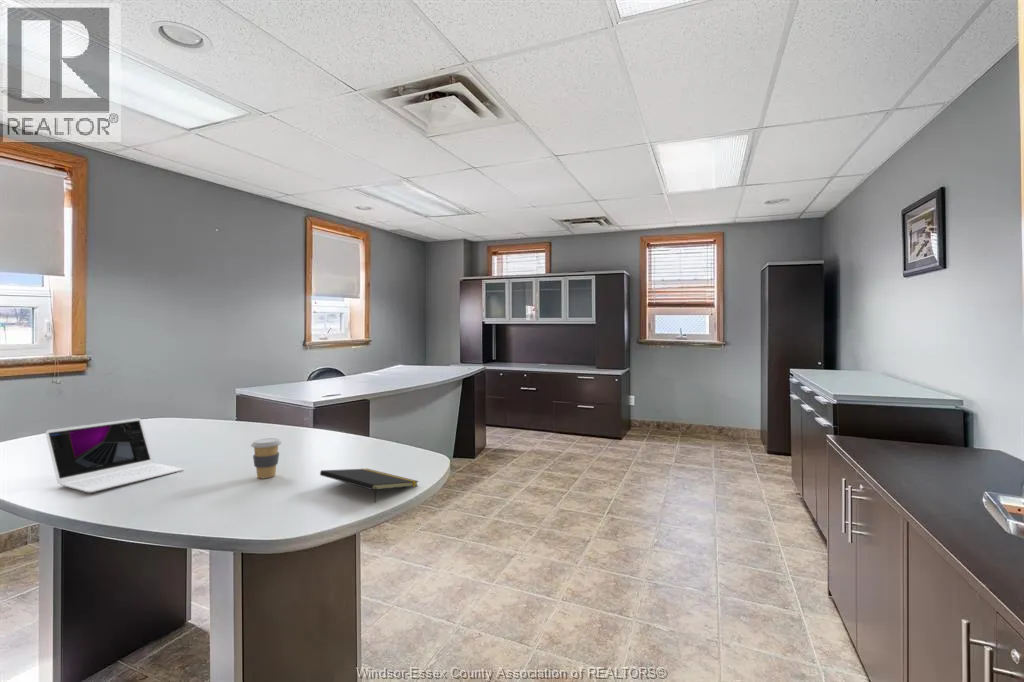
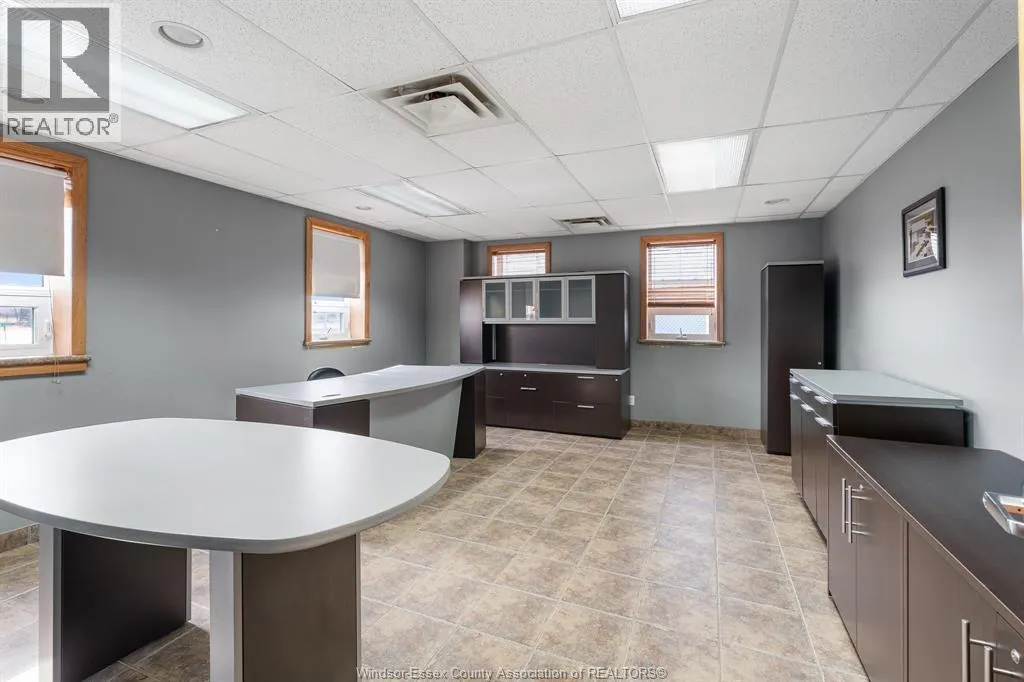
- laptop [45,417,185,494]
- coffee cup [250,437,282,479]
- notepad [319,468,420,504]
